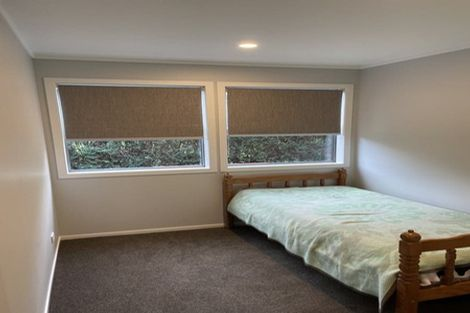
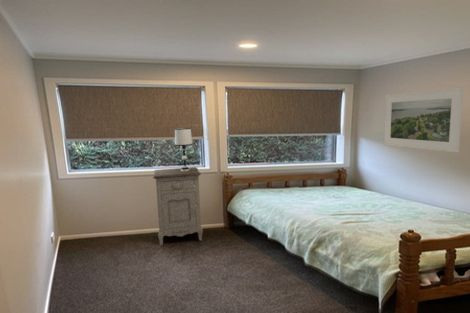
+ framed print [383,87,464,153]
+ table lamp [174,127,194,171]
+ nightstand [152,166,204,246]
